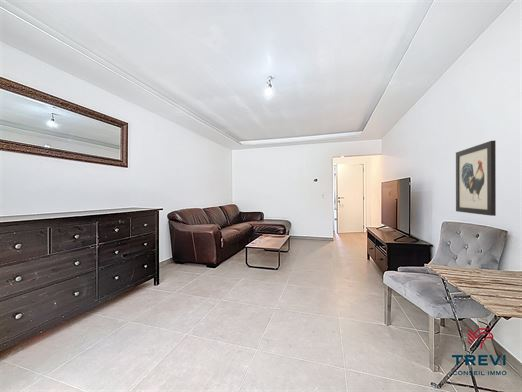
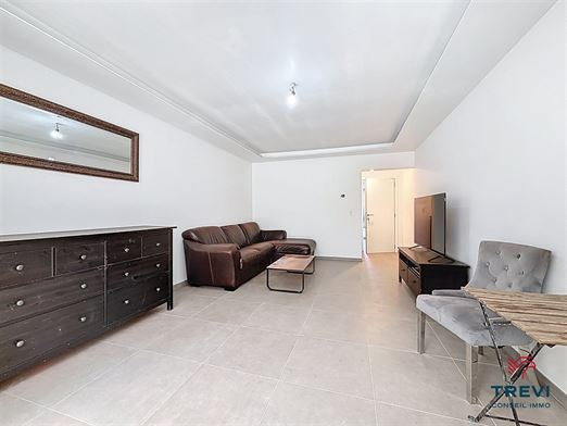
- wall art [455,140,497,217]
